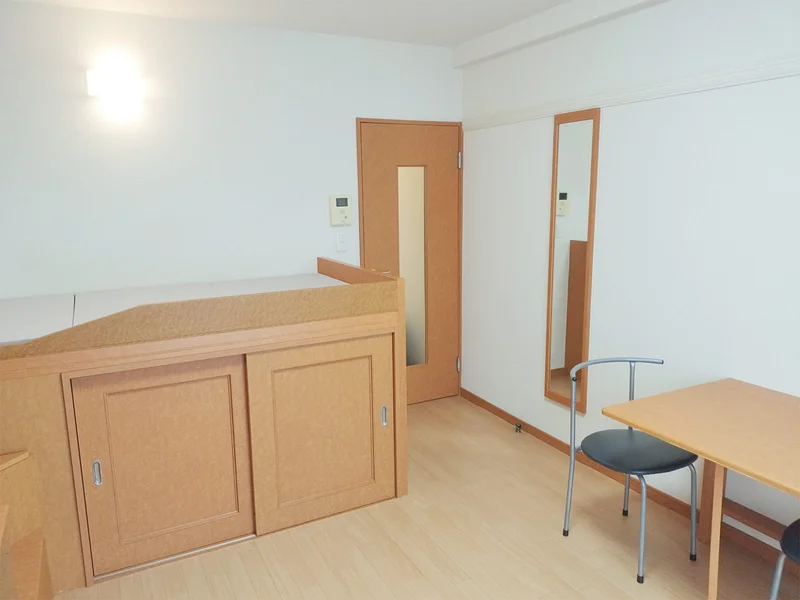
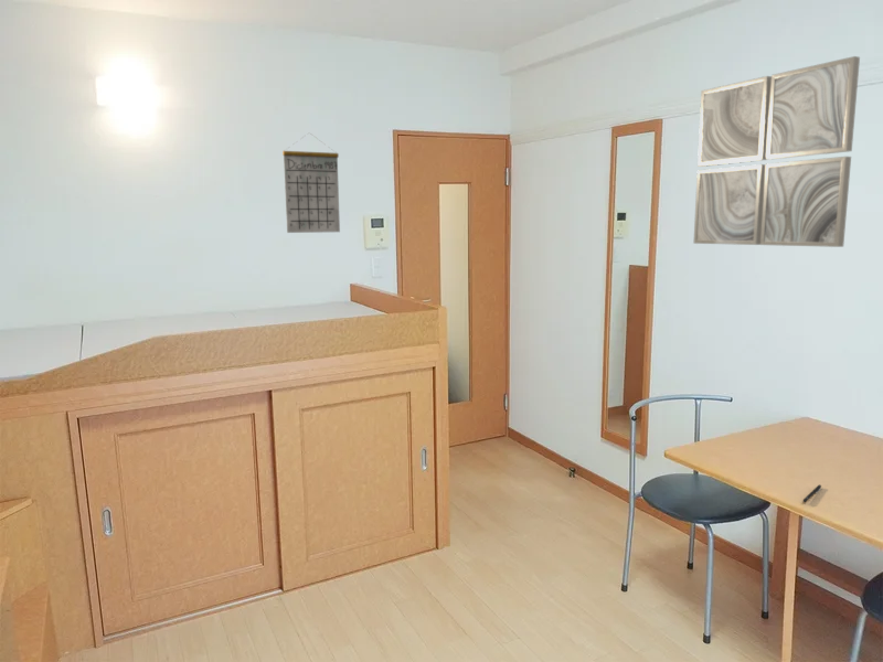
+ pen [802,483,822,503]
+ wall art [692,55,861,248]
+ calendar [281,131,341,234]
